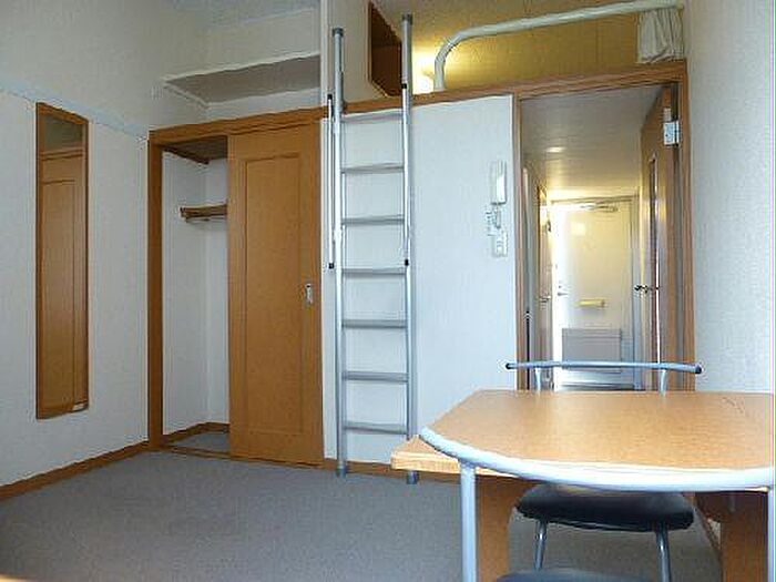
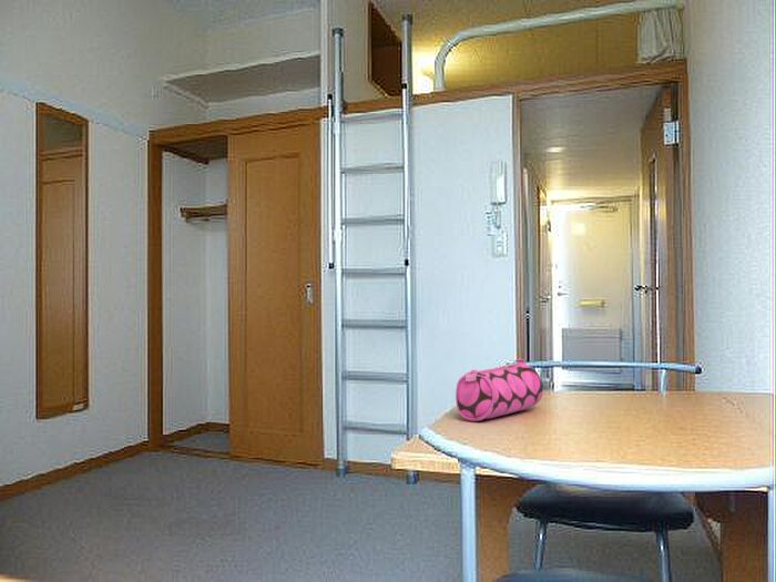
+ pencil case [455,358,544,422]
